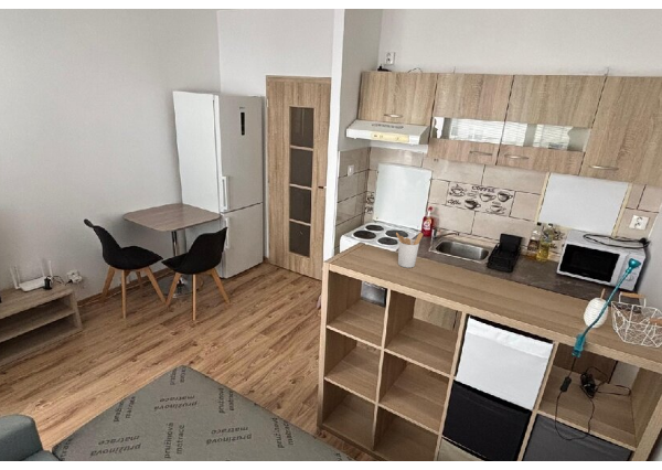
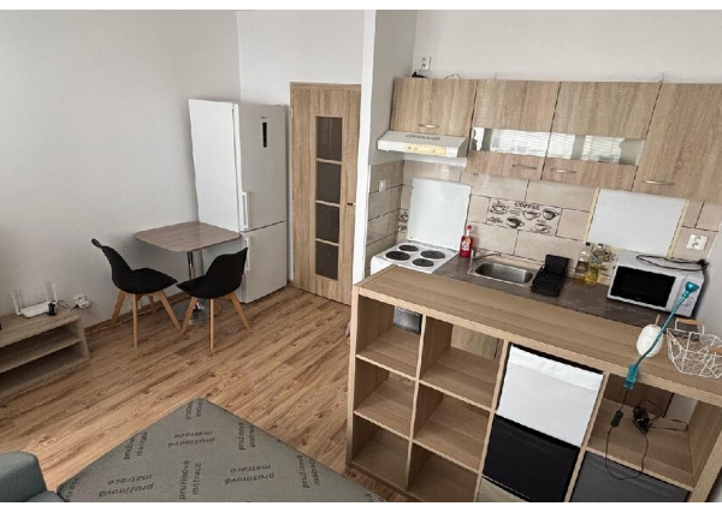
- utensil holder [395,232,424,269]
